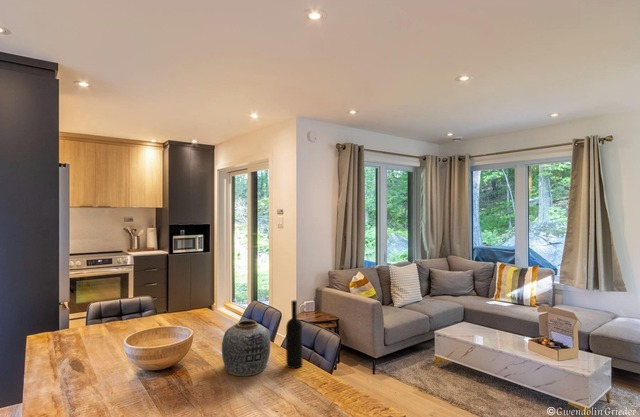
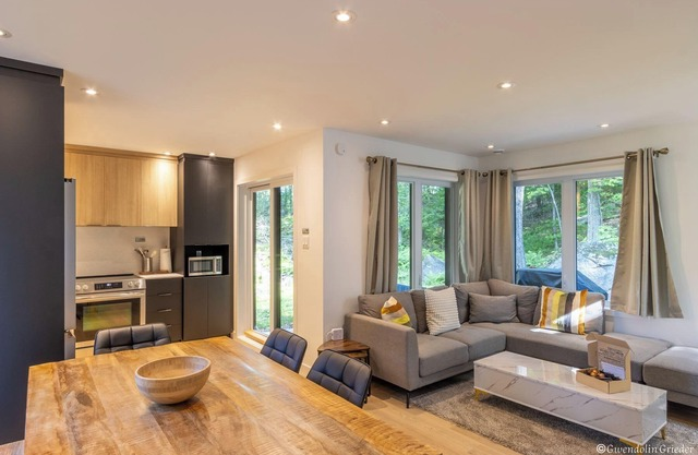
- vase [221,319,271,377]
- wine bottle [285,299,303,369]
